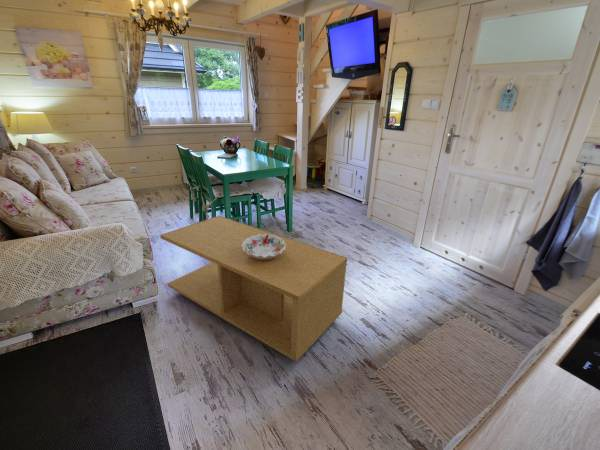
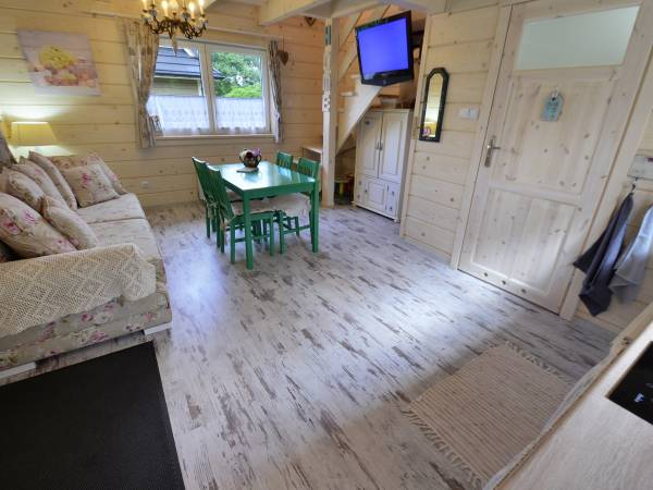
- coffee table [159,215,348,362]
- decorative bowl [241,234,286,259]
